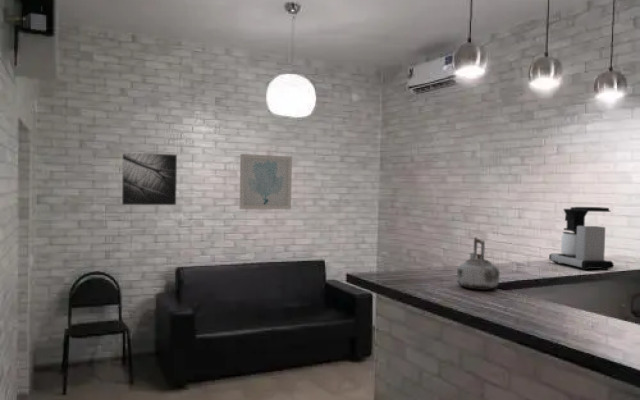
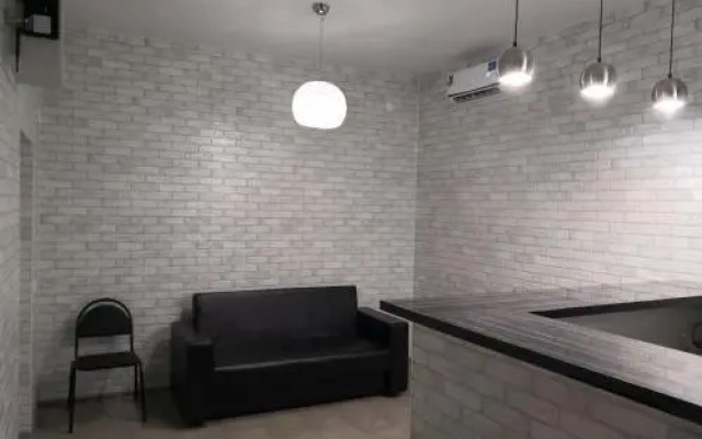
- coffee maker [548,206,614,271]
- wall art [238,153,293,210]
- kettle [456,236,501,291]
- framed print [121,151,178,206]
